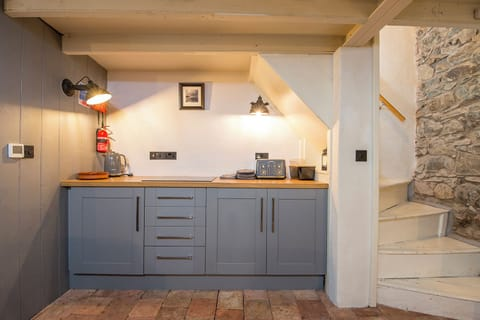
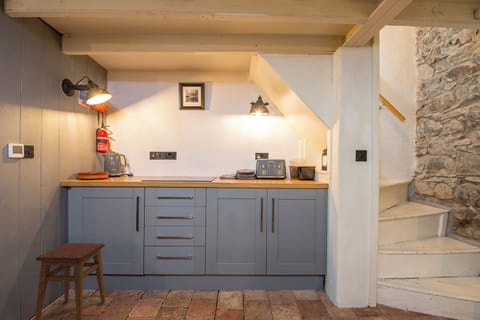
+ stool [34,242,106,320]
